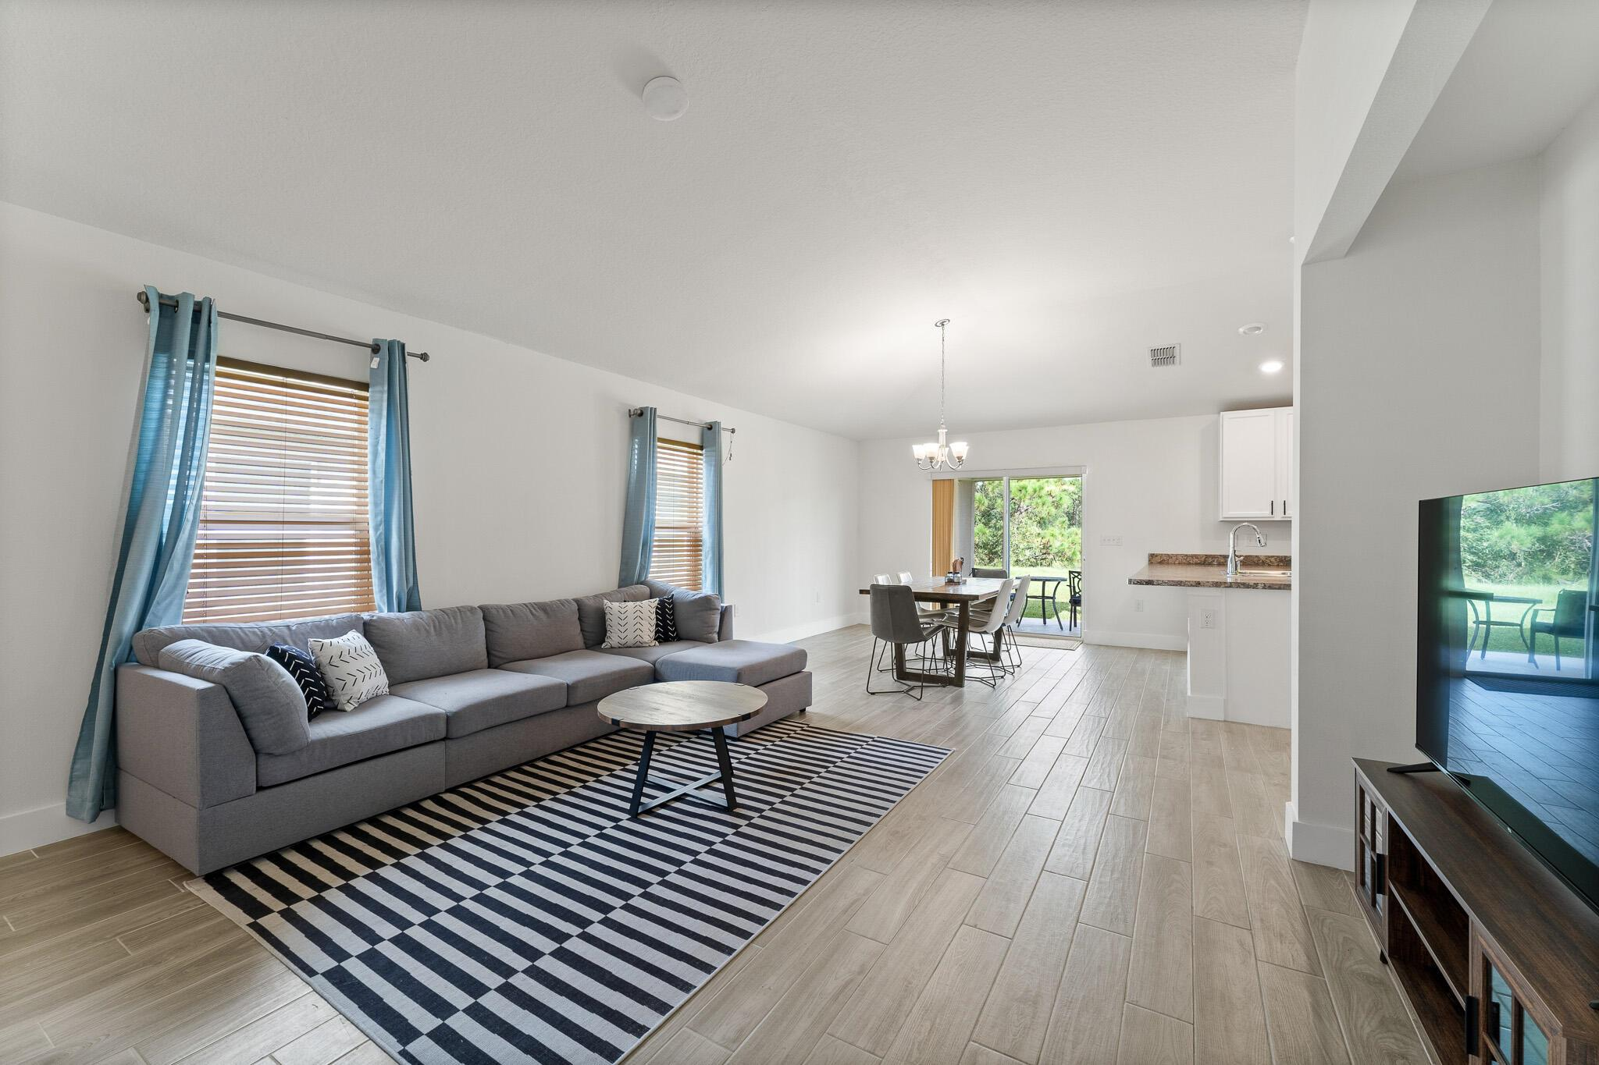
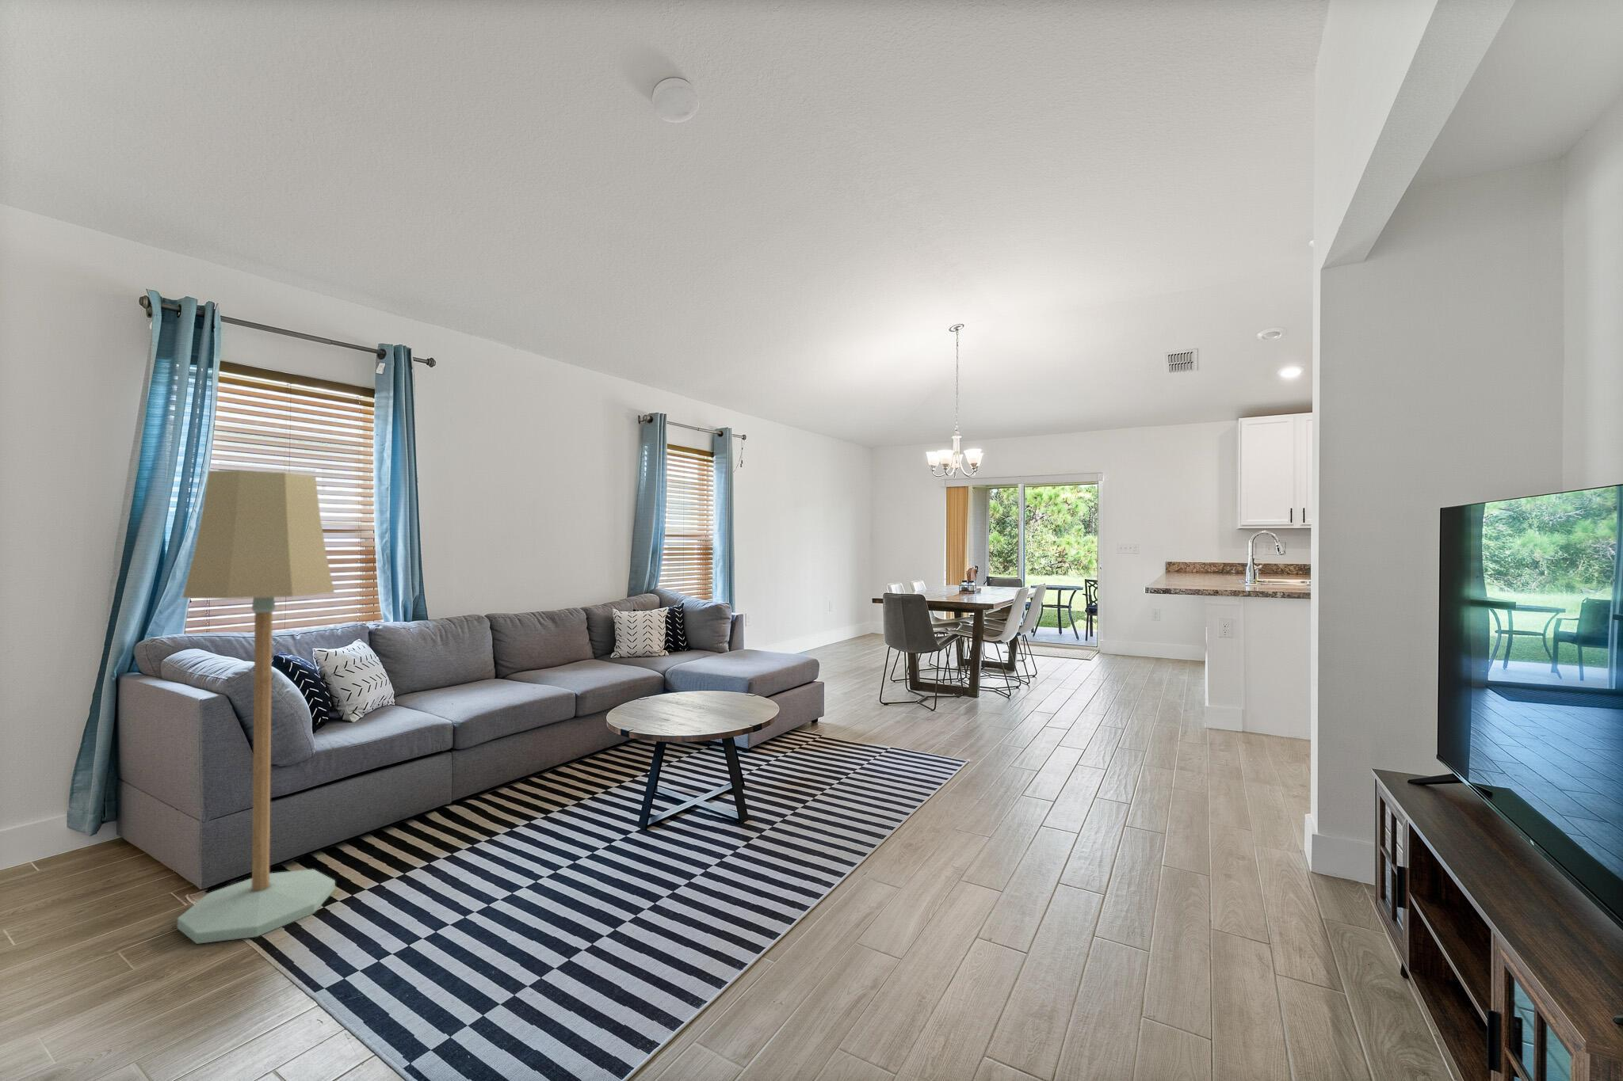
+ floor lamp [176,469,335,945]
